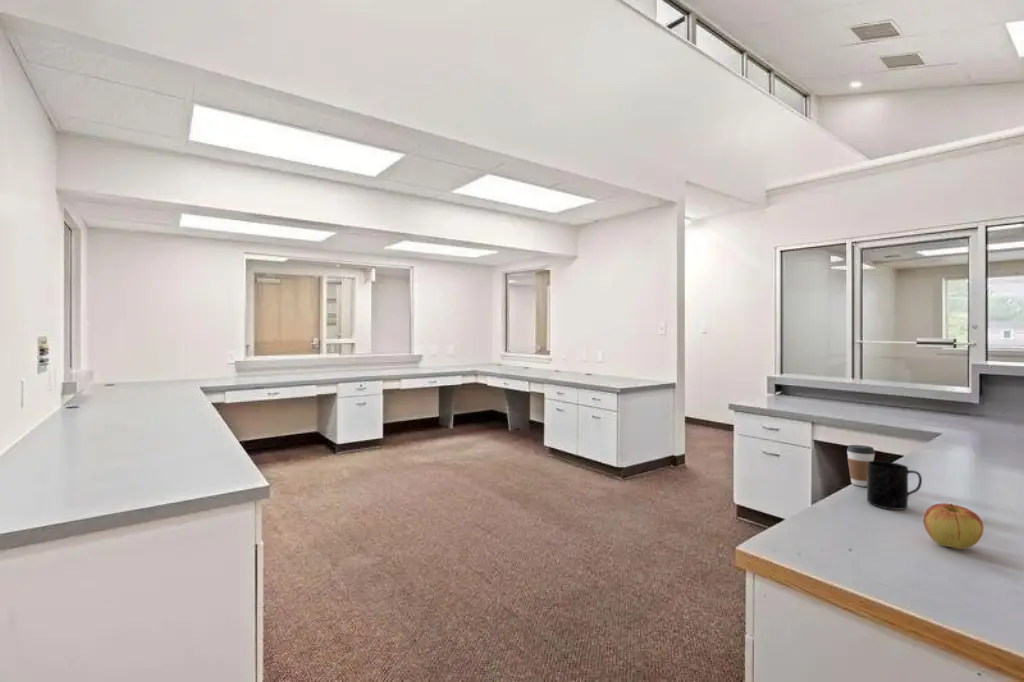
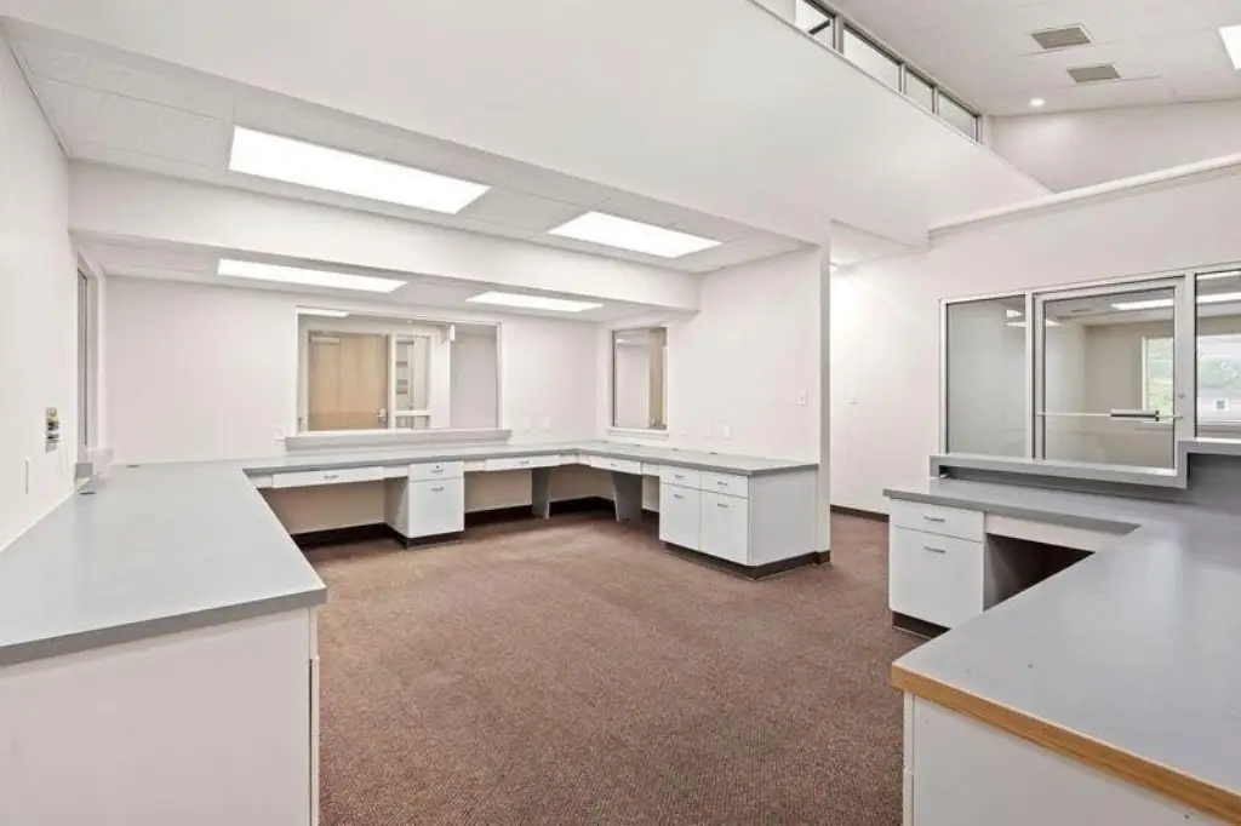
- coffee cup [846,444,876,487]
- mug [866,460,923,511]
- apple [922,502,984,550]
